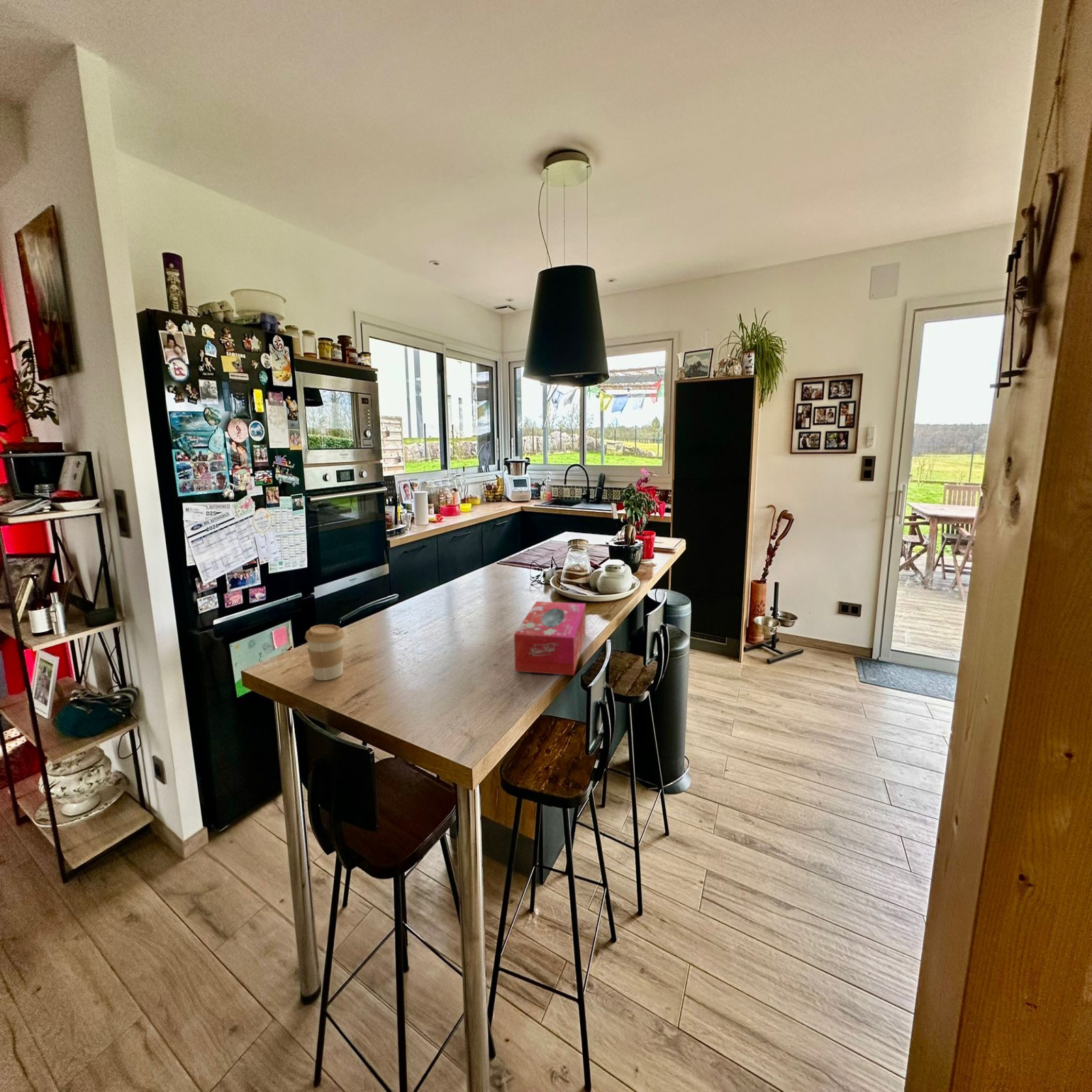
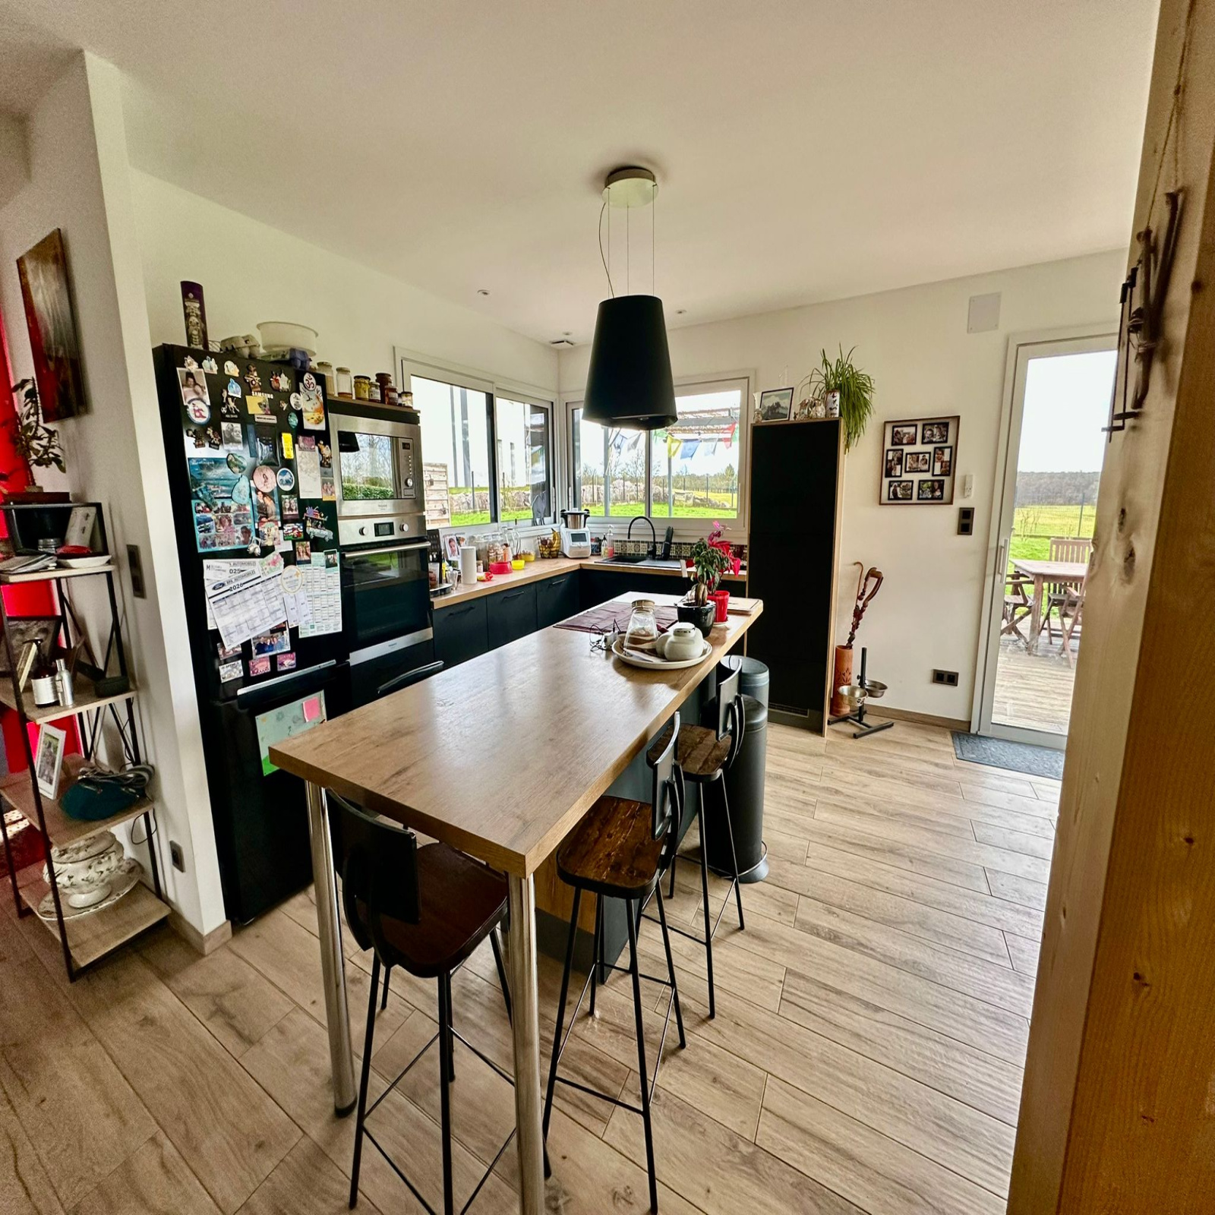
- coffee cup [304,624,345,681]
- tissue box [513,601,586,676]
